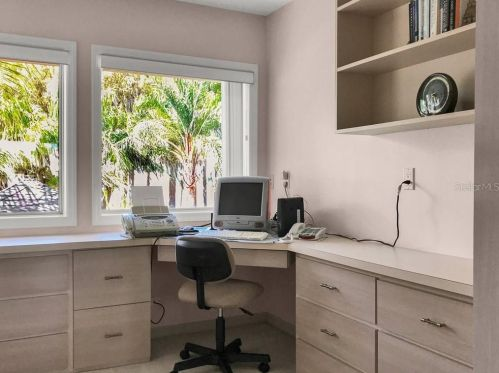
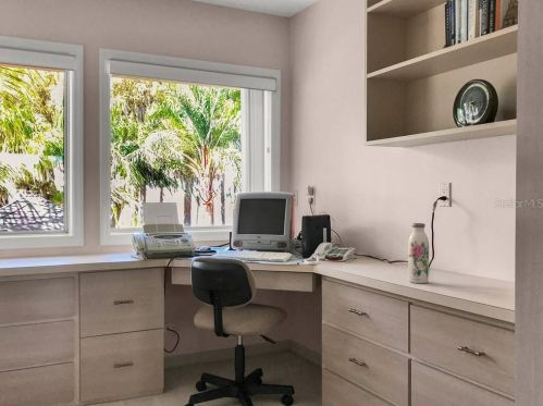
+ water bottle [407,222,430,284]
